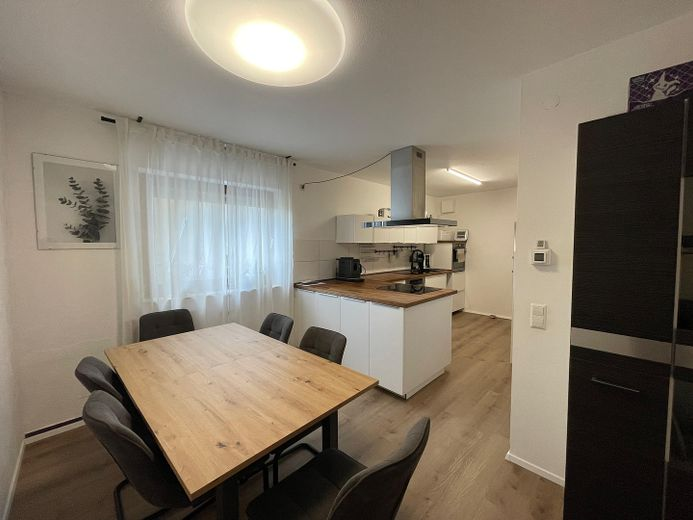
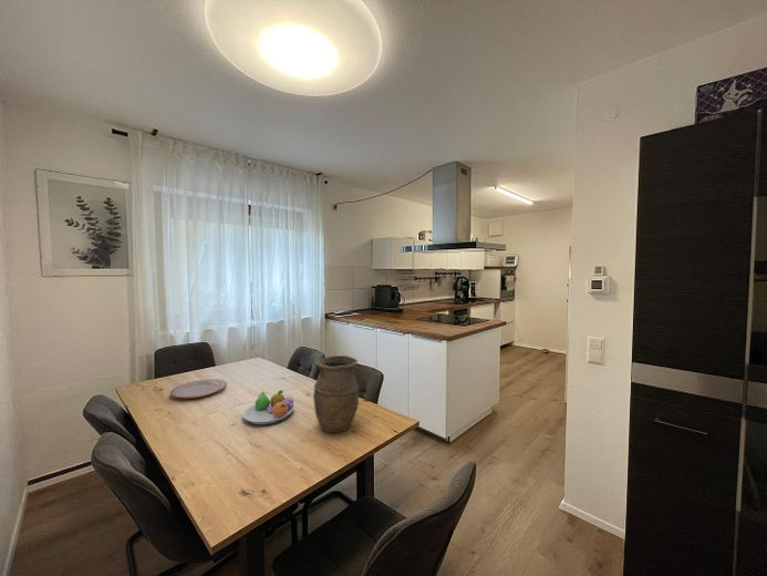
+ plate [169,378,228,399]
+ vase [312,354,360,433]
+ fruit bowl [242,389,296,425]
